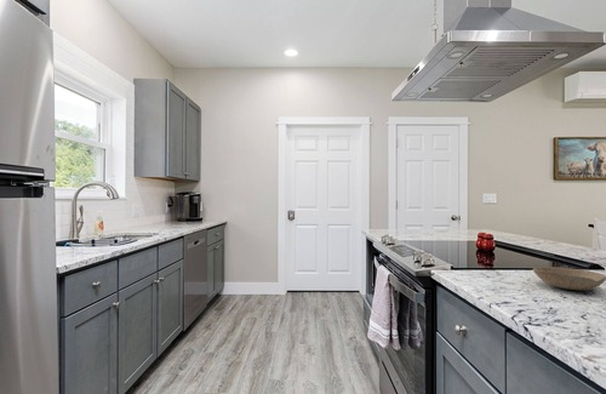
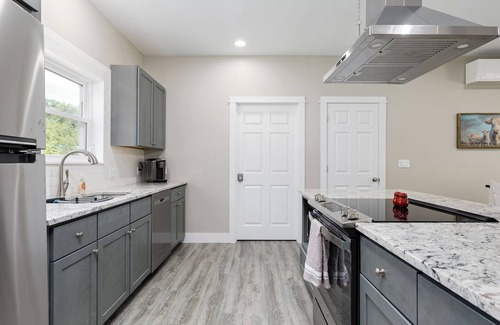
- bowl [532,265,606,291]
